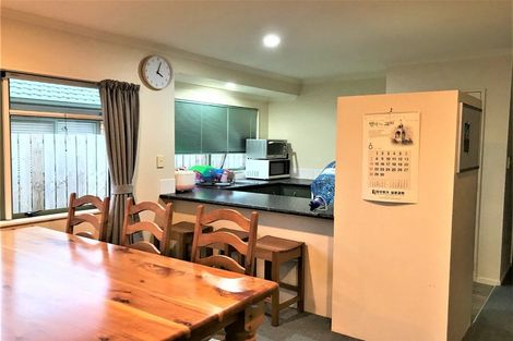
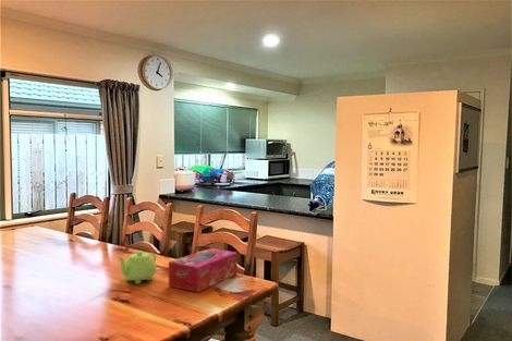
+ teakettle [117,249,158,285]
+ tissue box [168,247,239,293]
